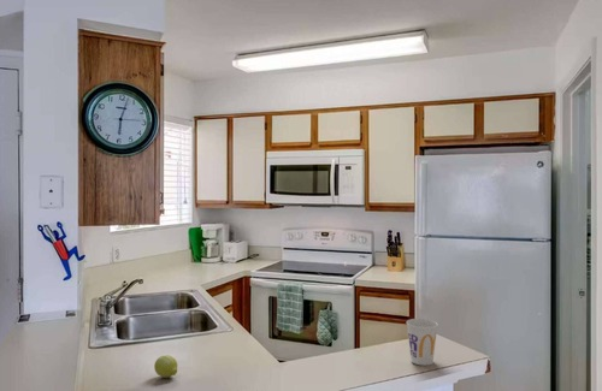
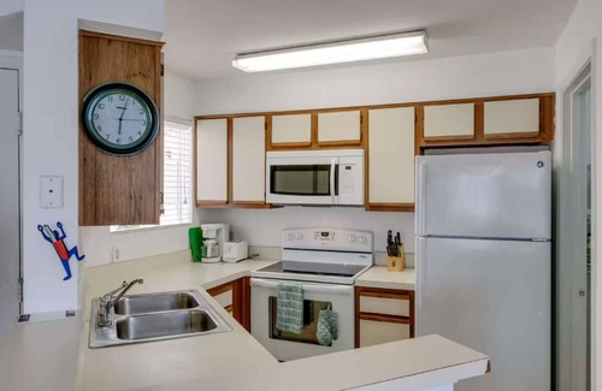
- fruit [153,354,178,379]
- cup [406,318,439,367]
